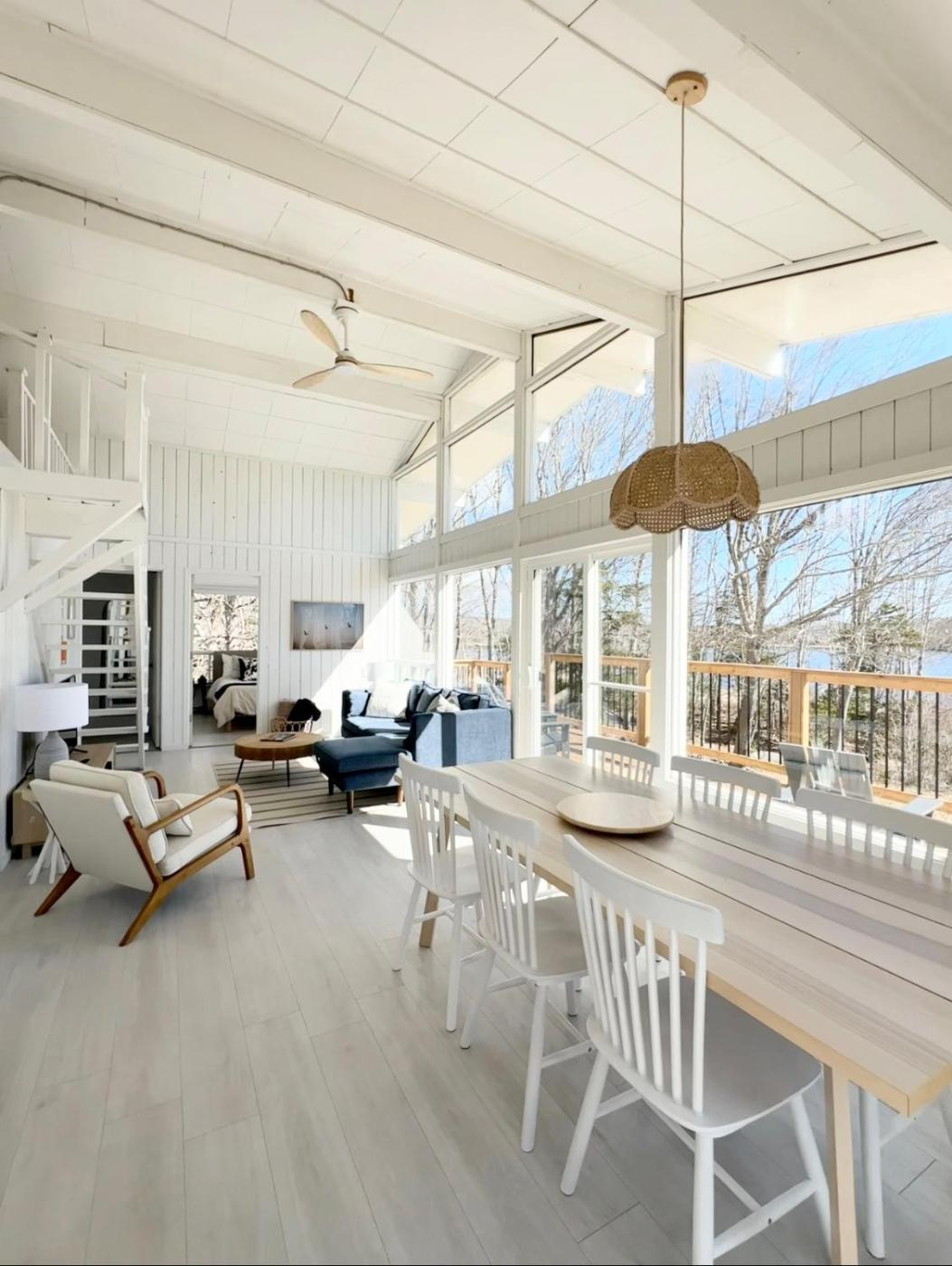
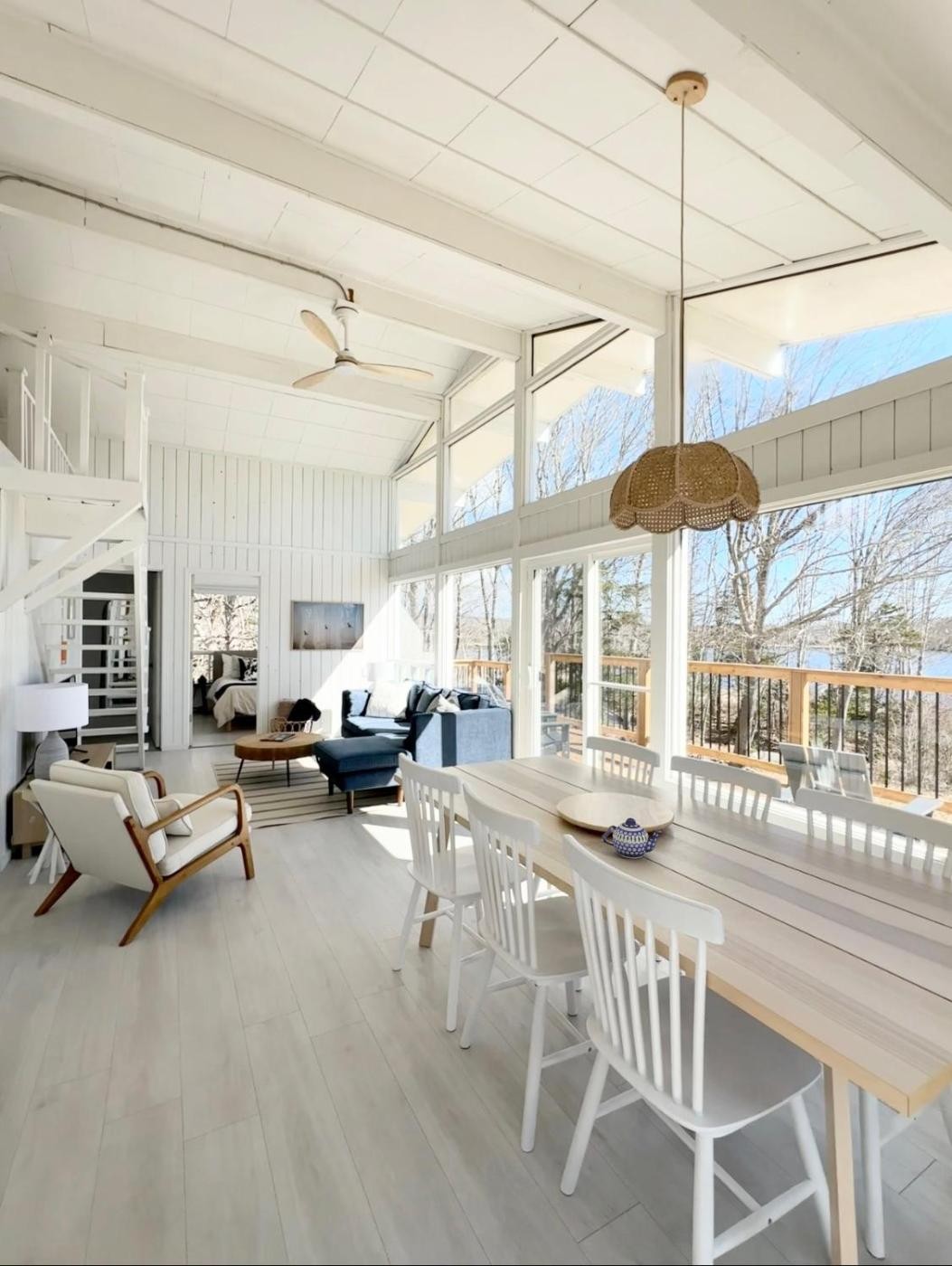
+ teapot [601,817,663,859]
